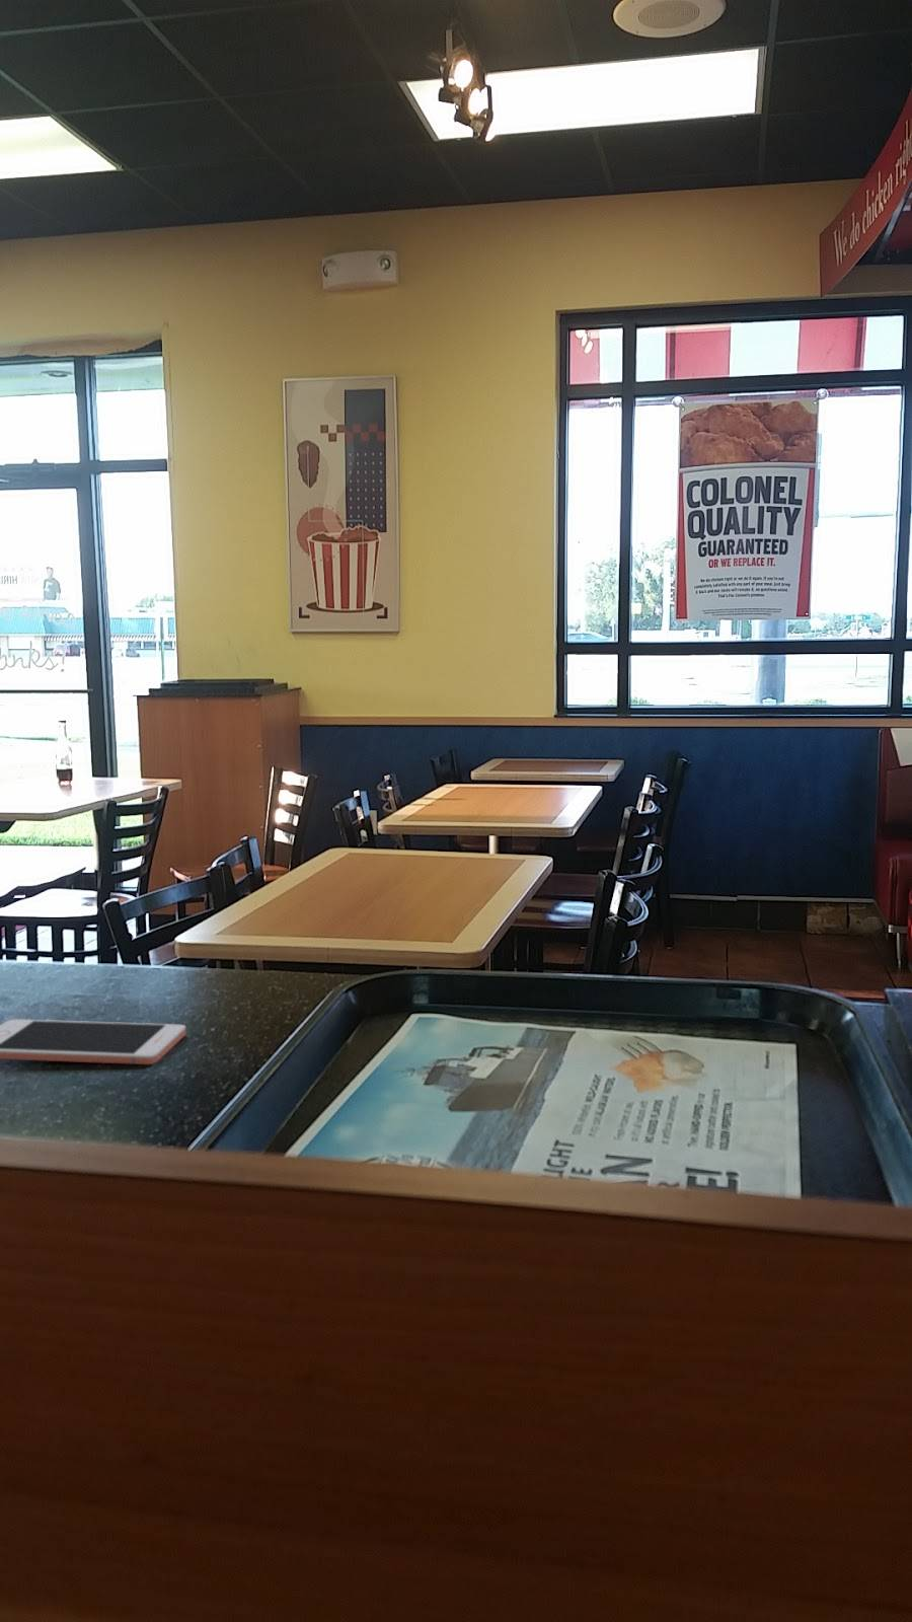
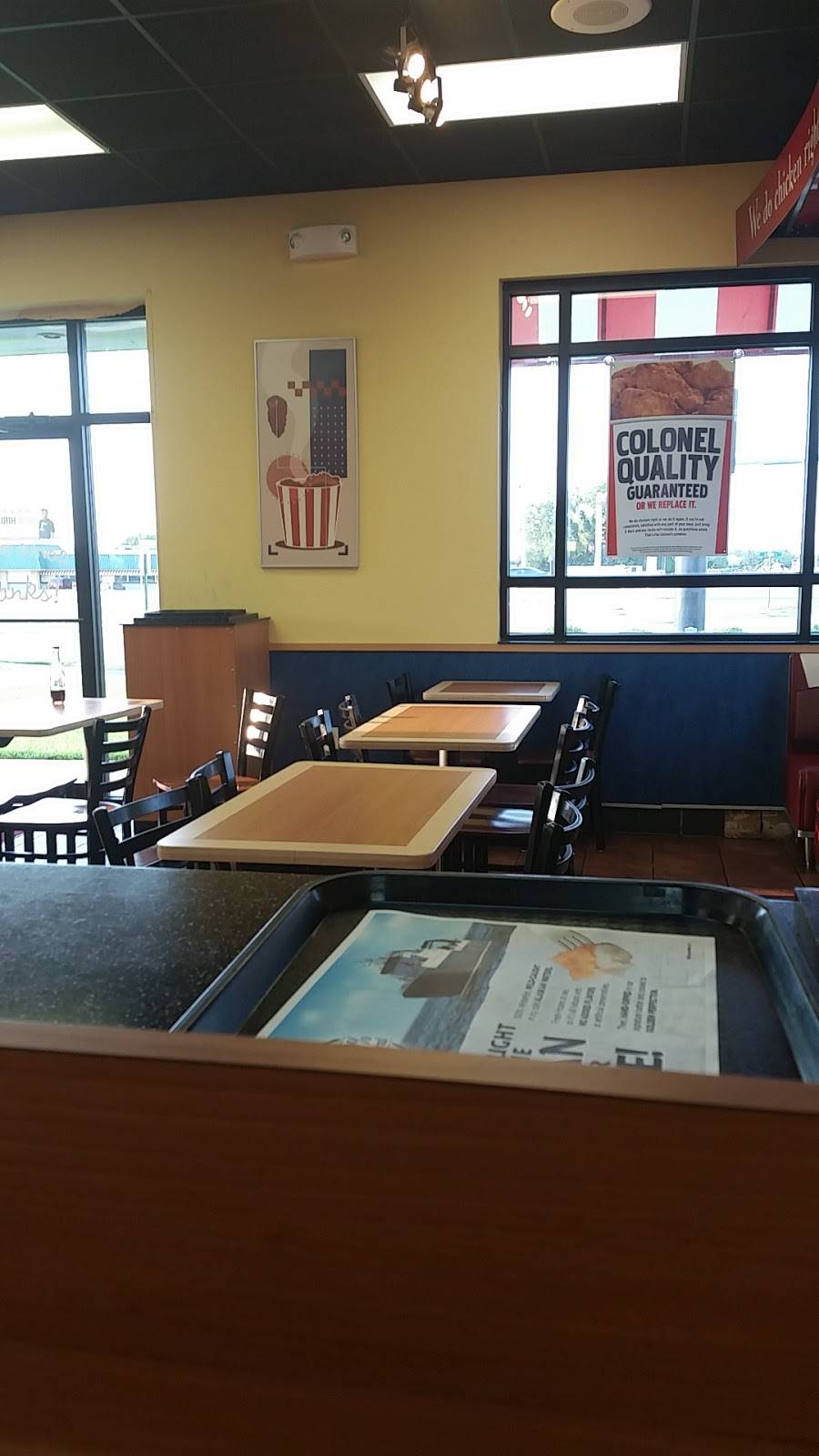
- cell phone [0,1019,186,1065]
